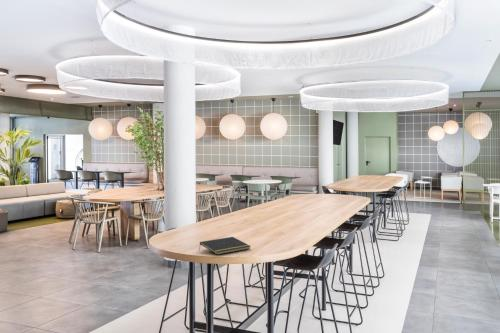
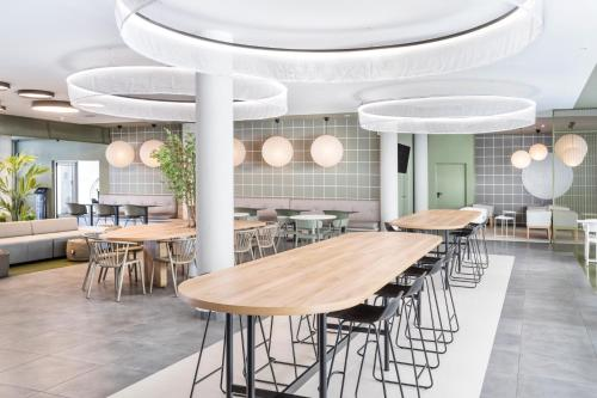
- notepad [198,236,252,256]
